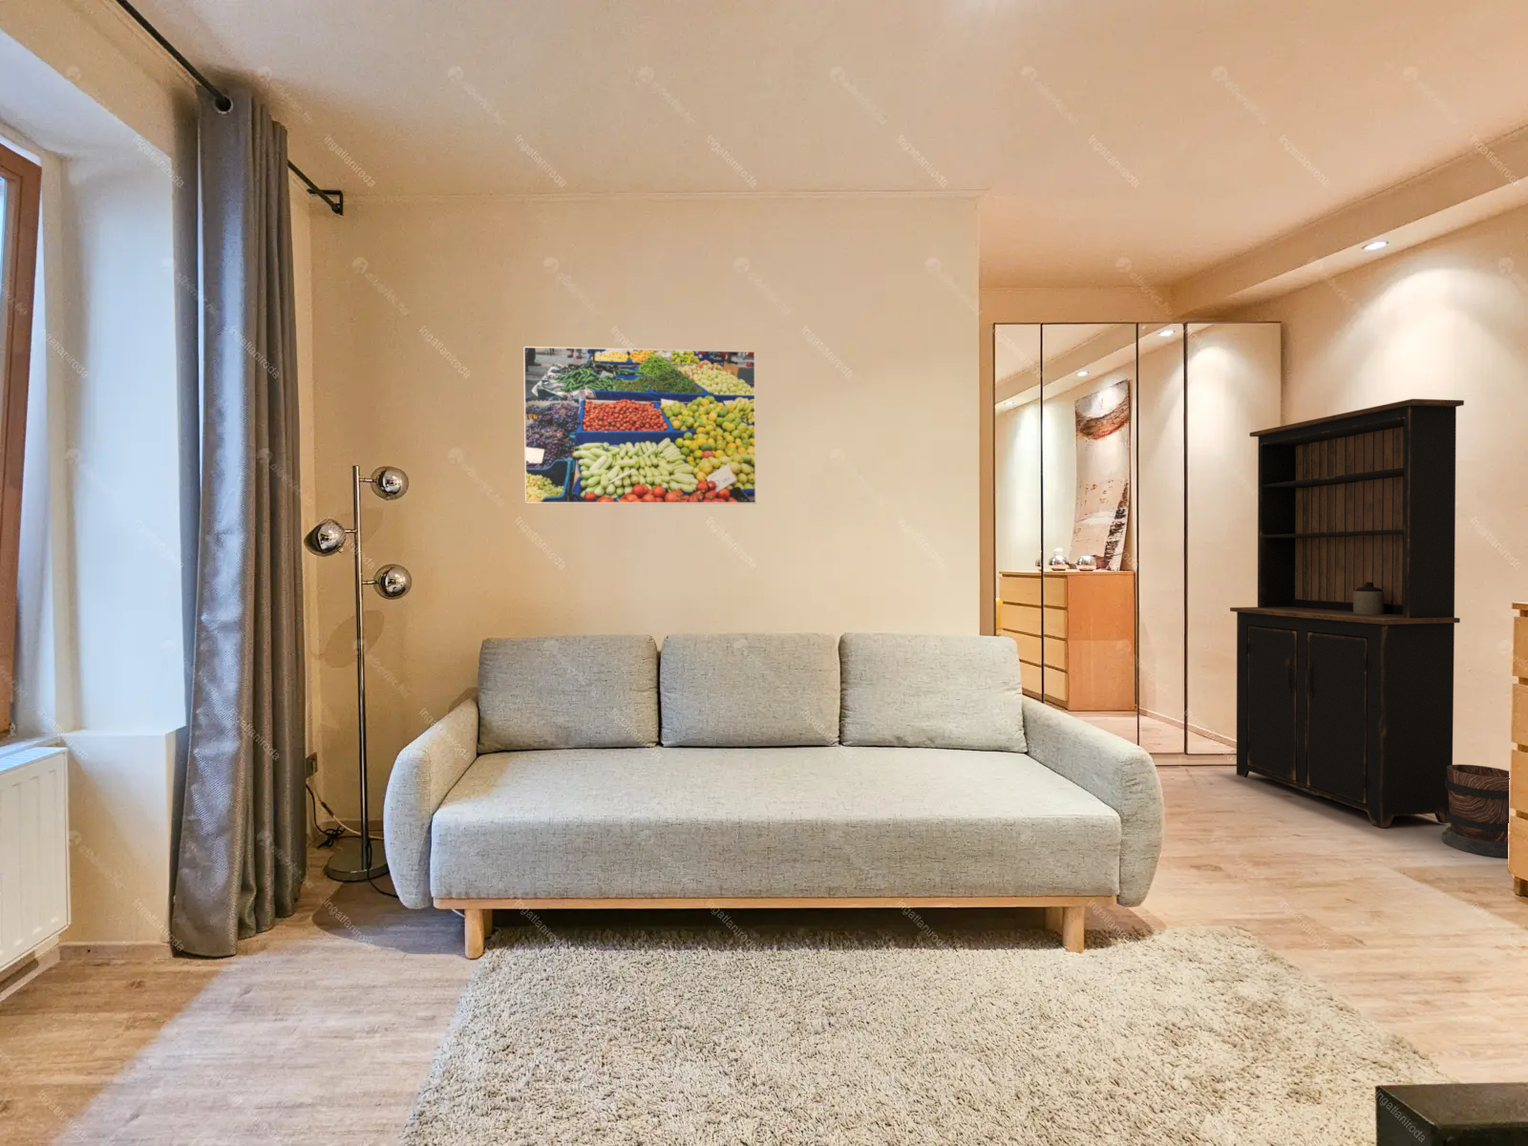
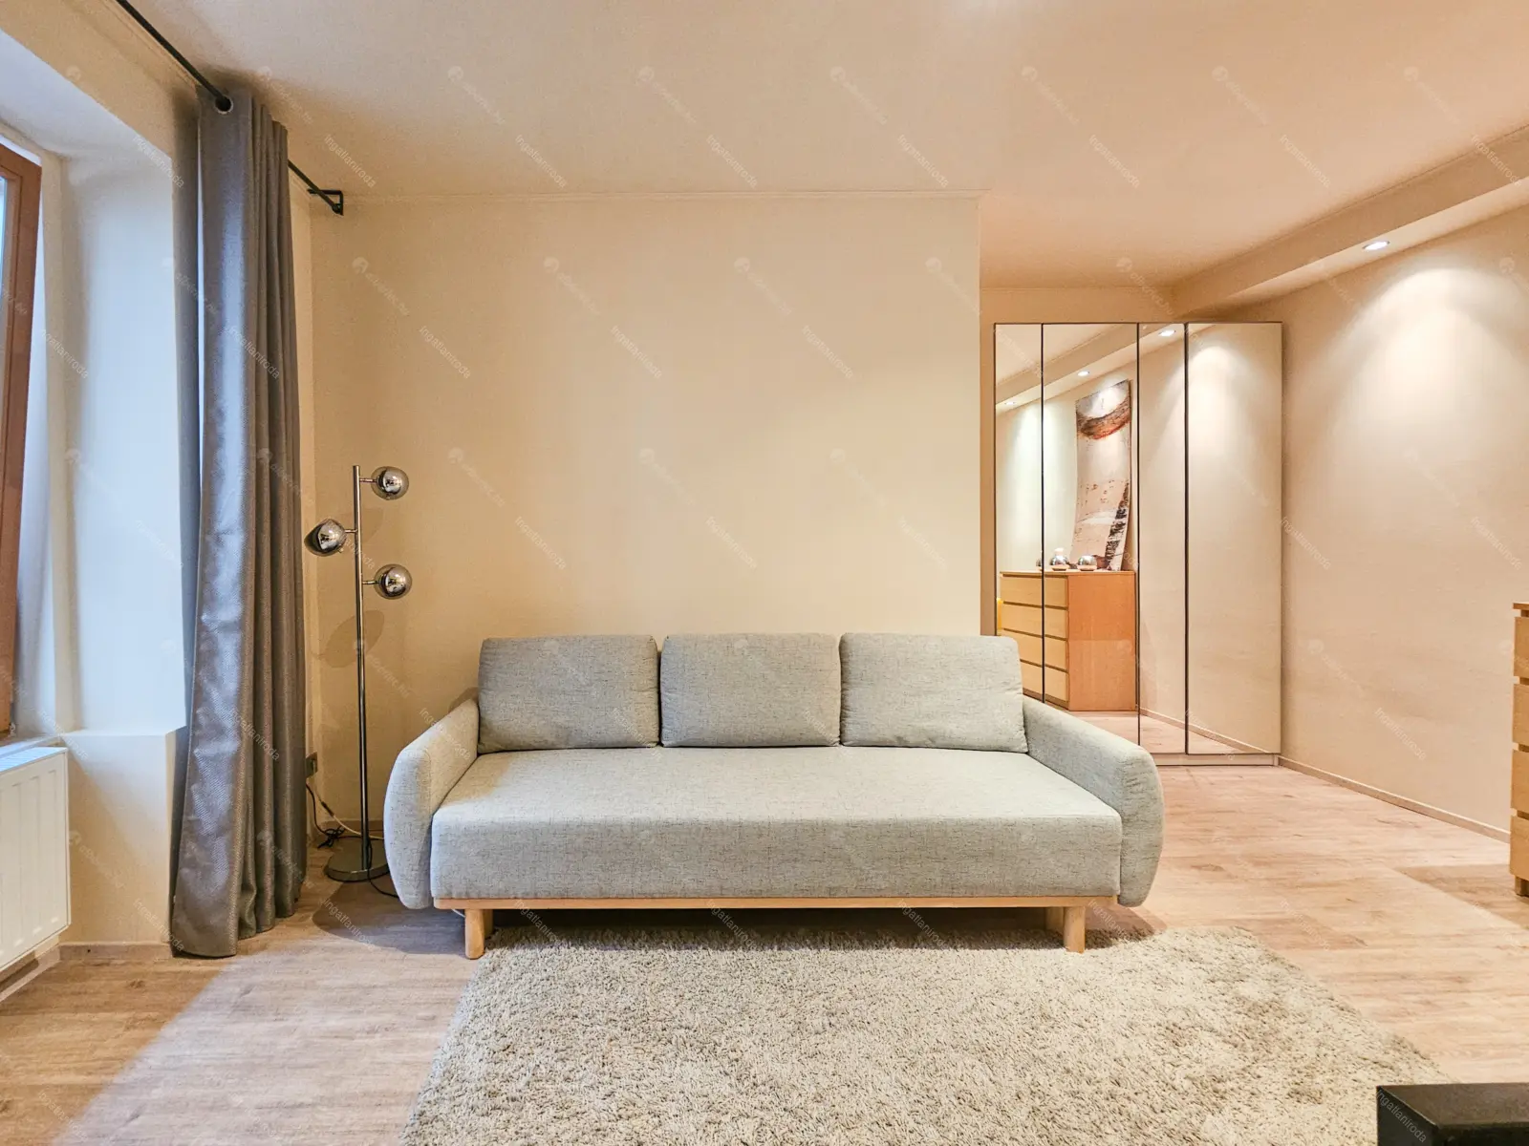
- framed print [522,345,757,506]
- bookshelf [1230,398,1465,829]
- wooden barrel [1441,763,1509,858]
